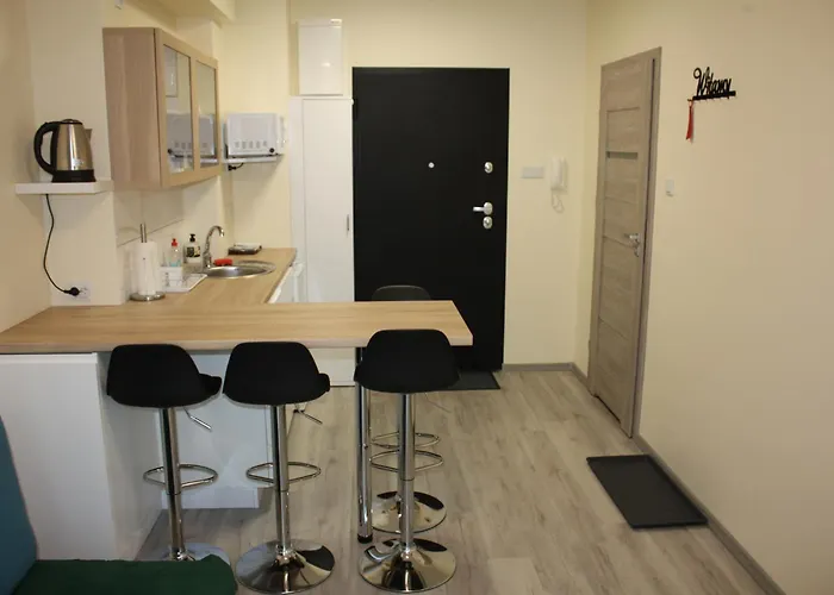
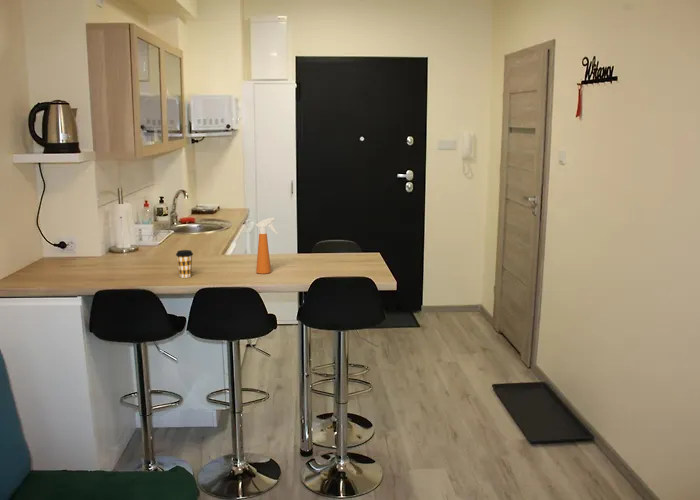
+ coffee cup [175,249,194,279]
+ spray bottle [255,217,279,275]
